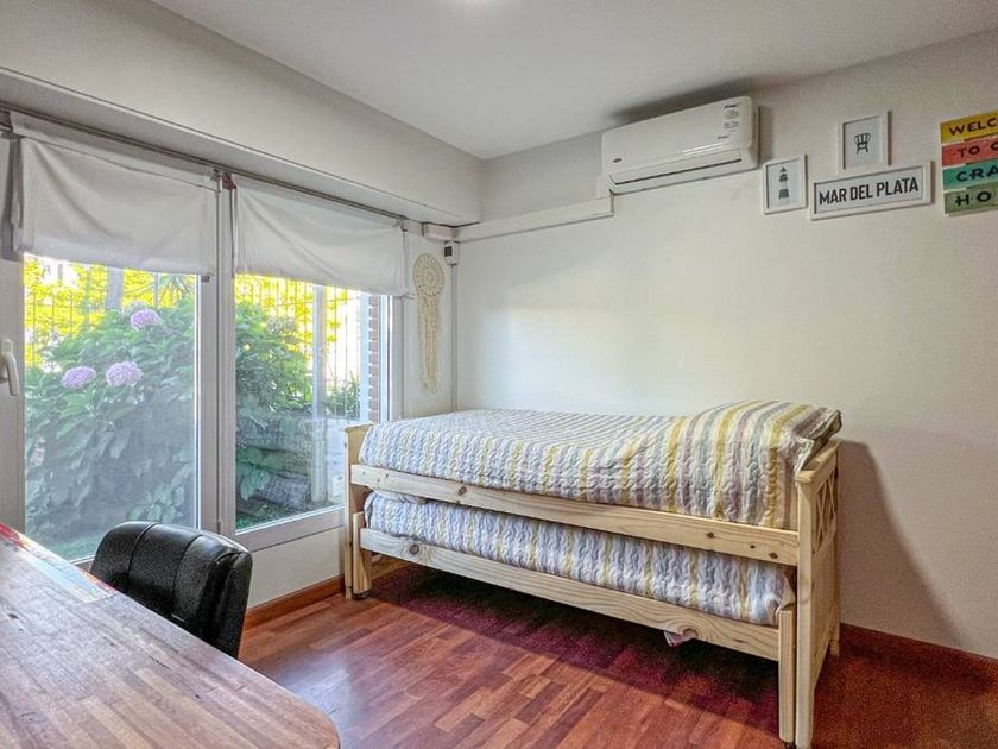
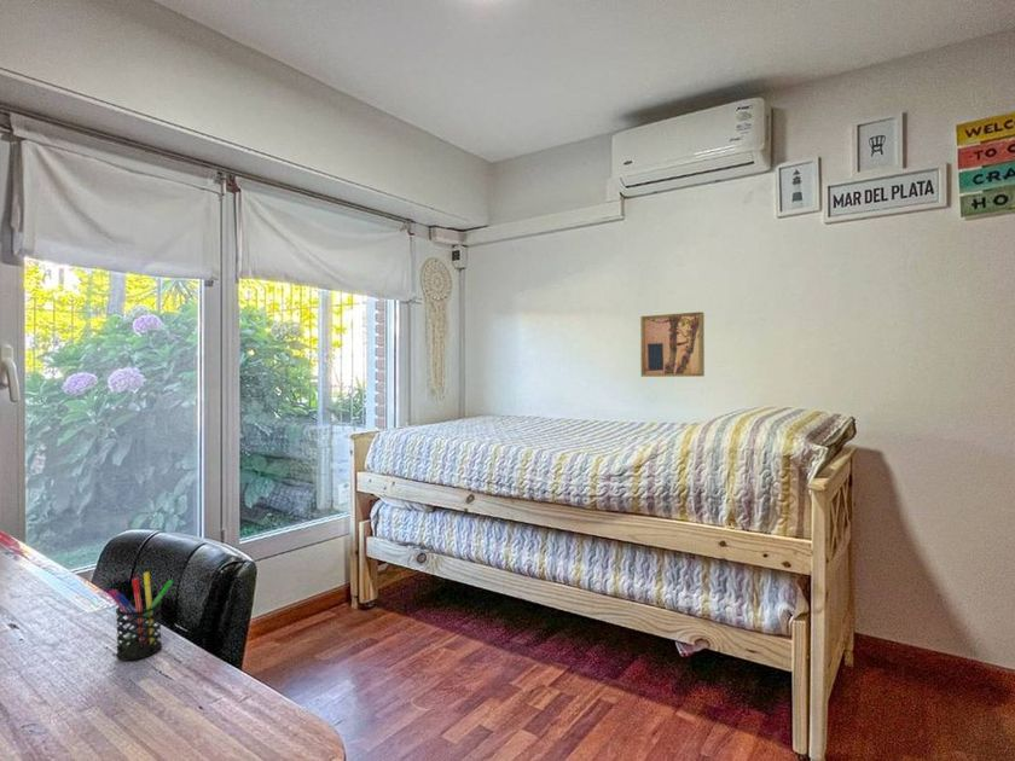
+ wall art [639,310,706,378]
+ pen holder [108,571,174,662]
